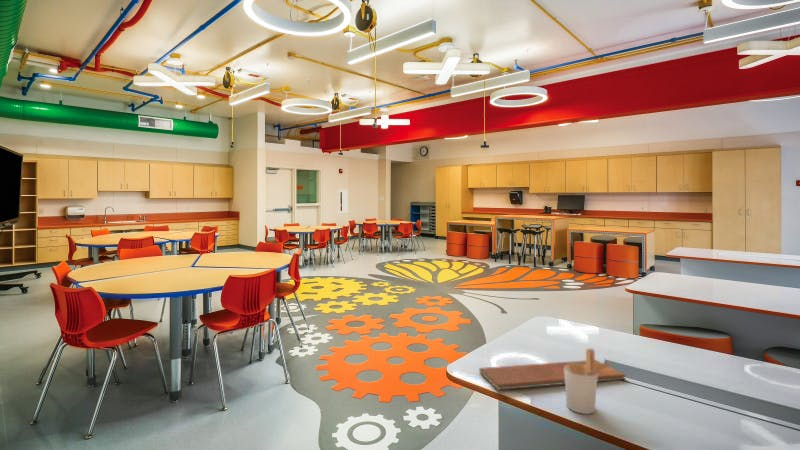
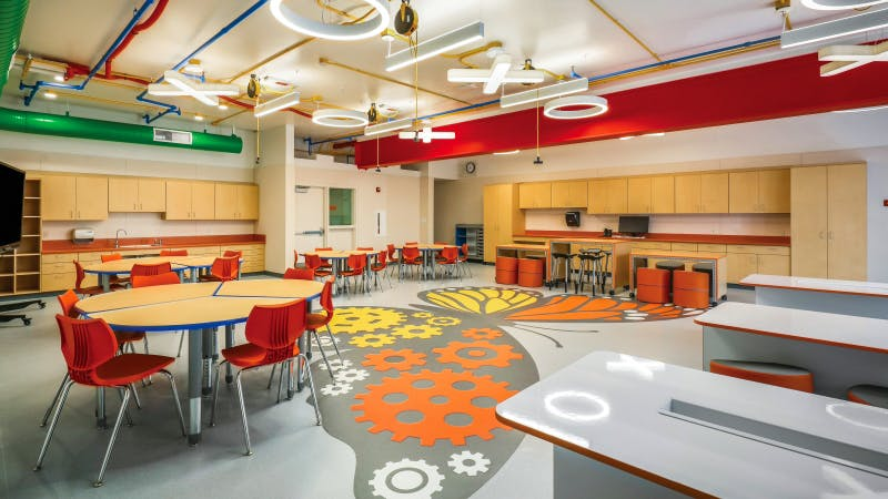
- chopping board [478,359,626,391]
- utensil holder [564,348,617,415]
